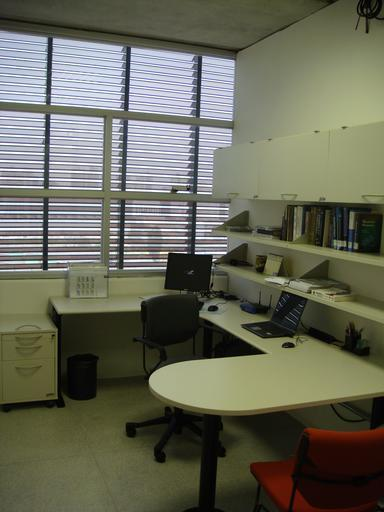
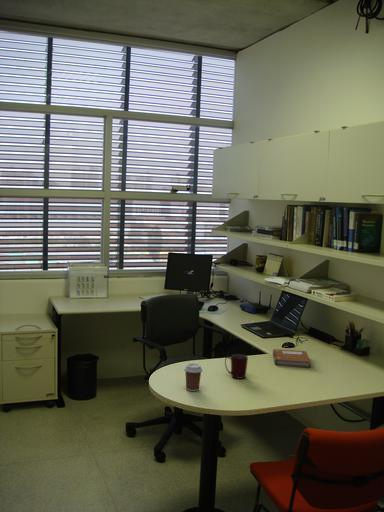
+ mug [224,353,249,380]
+ notebook [272,348,312,369]
+ coffee cup [183,362,203,392]
